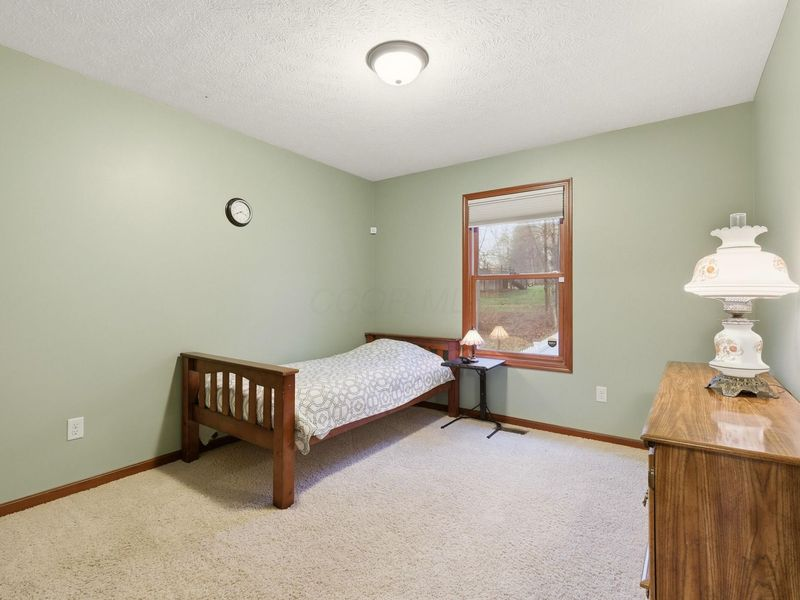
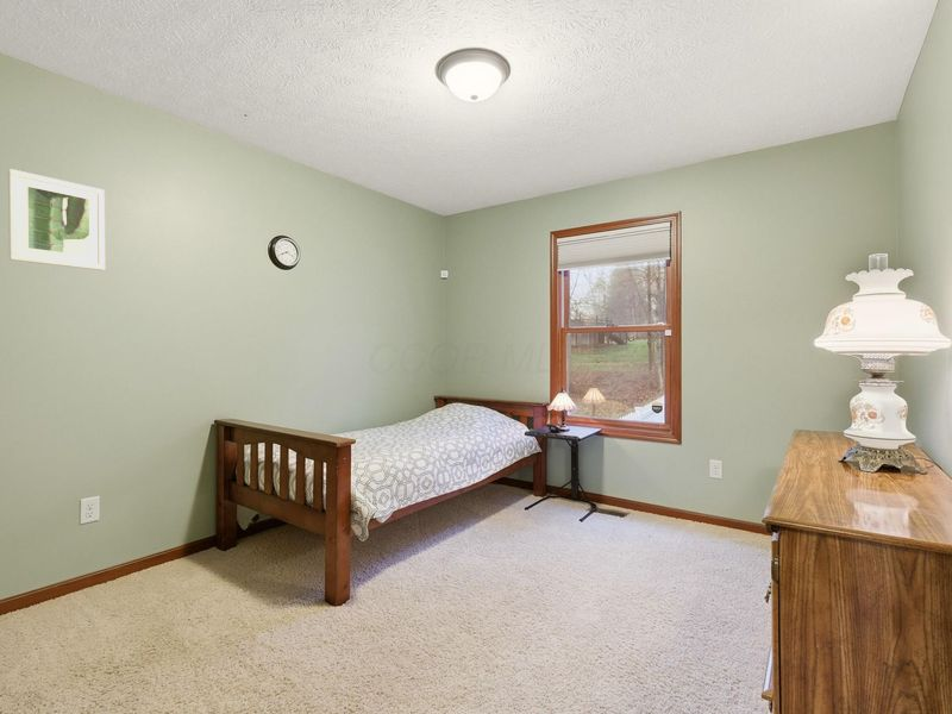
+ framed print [7,168,106,271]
